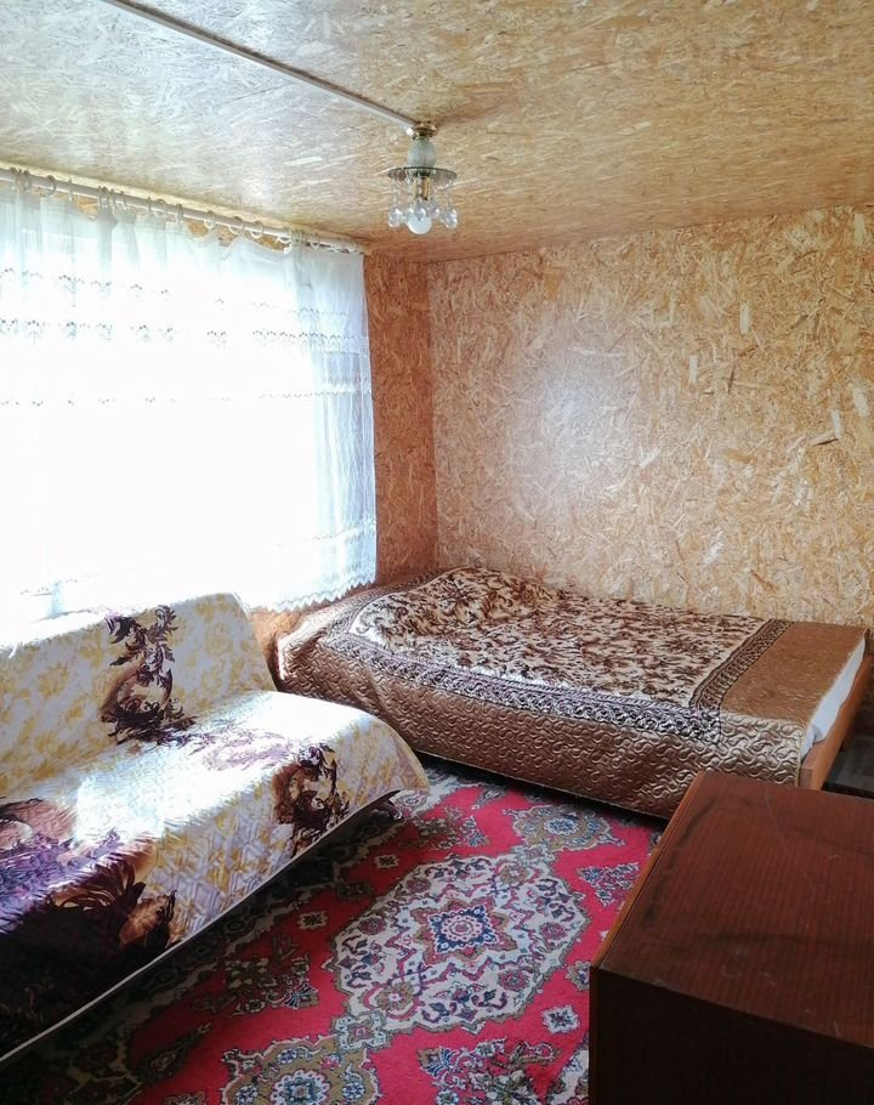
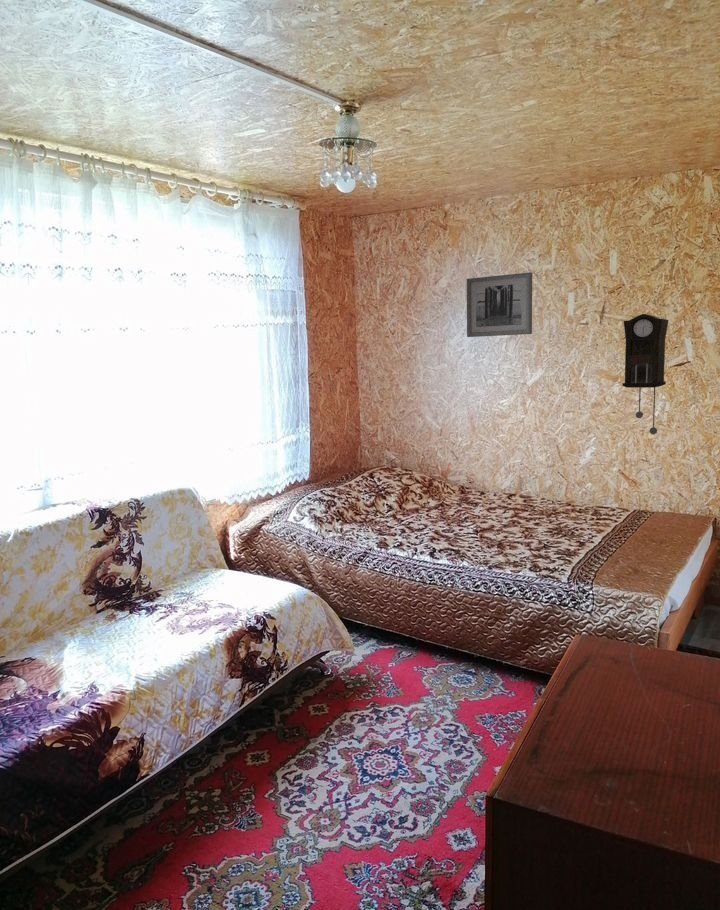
+ pendulum clock [621,313,670,435]
+ wall art [466,271,533,338]
